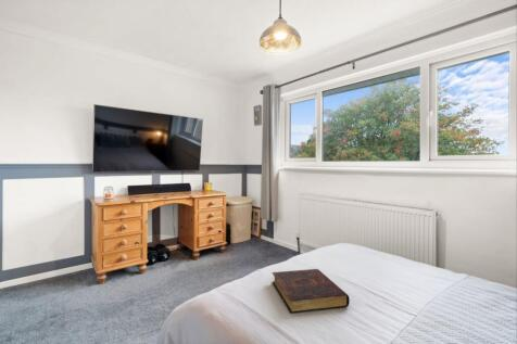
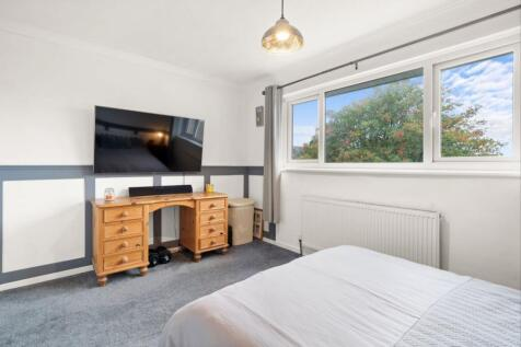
- book [272,268,351,314]
